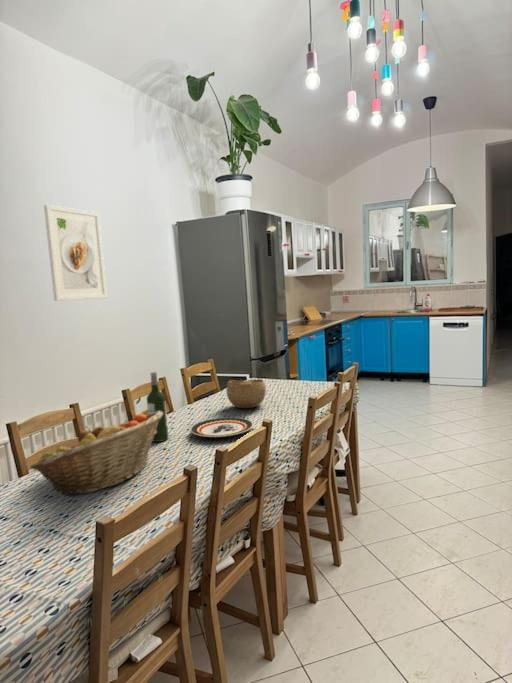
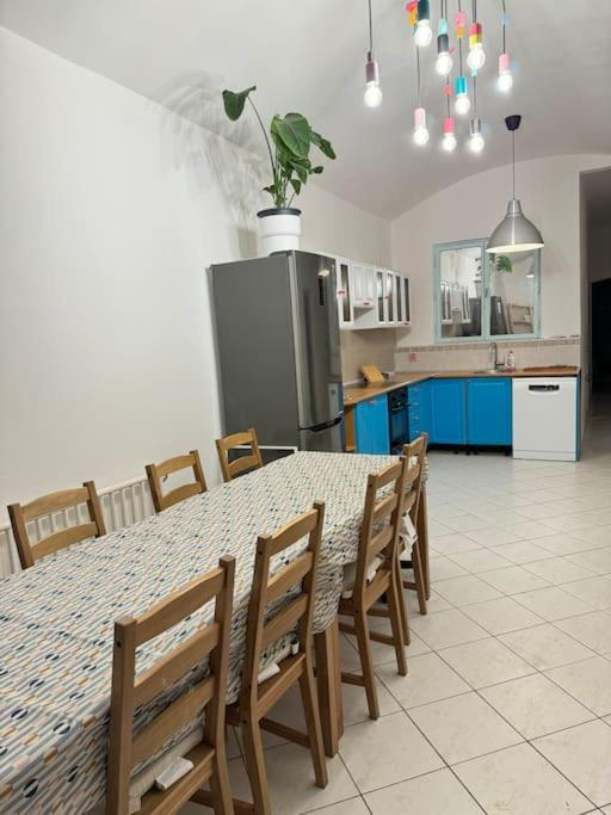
- bowl [225,378,267,409]
- wine bottle [146,371,169,443]
- fruit basket [29,411,163,496]
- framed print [43,204,108,302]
- plate [190,417,254,438]
